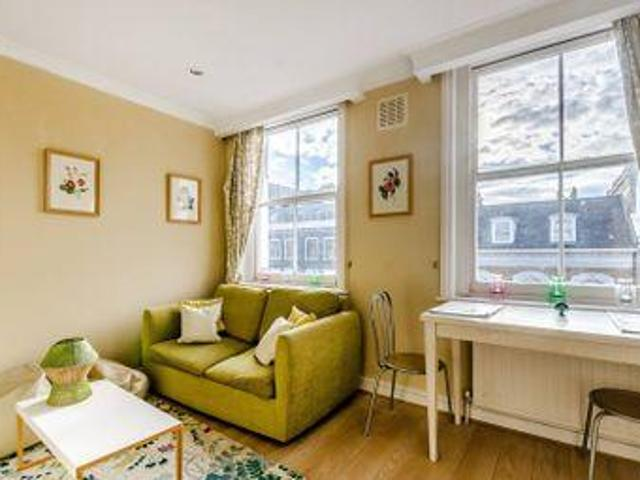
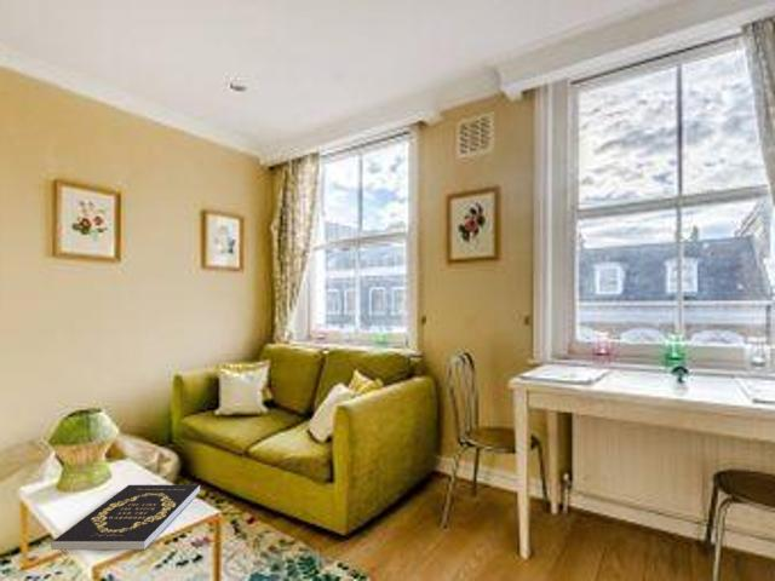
+ book [50,484,201,551]
